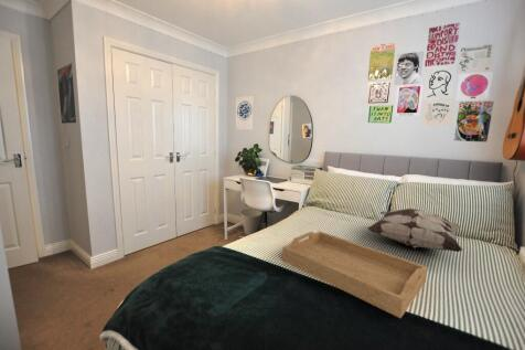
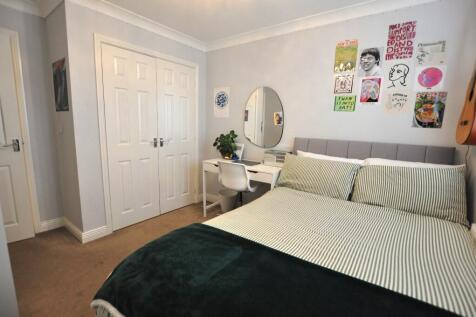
- serving tray [281,231,429,319]
- decorative pillow [366,208,463,253]
